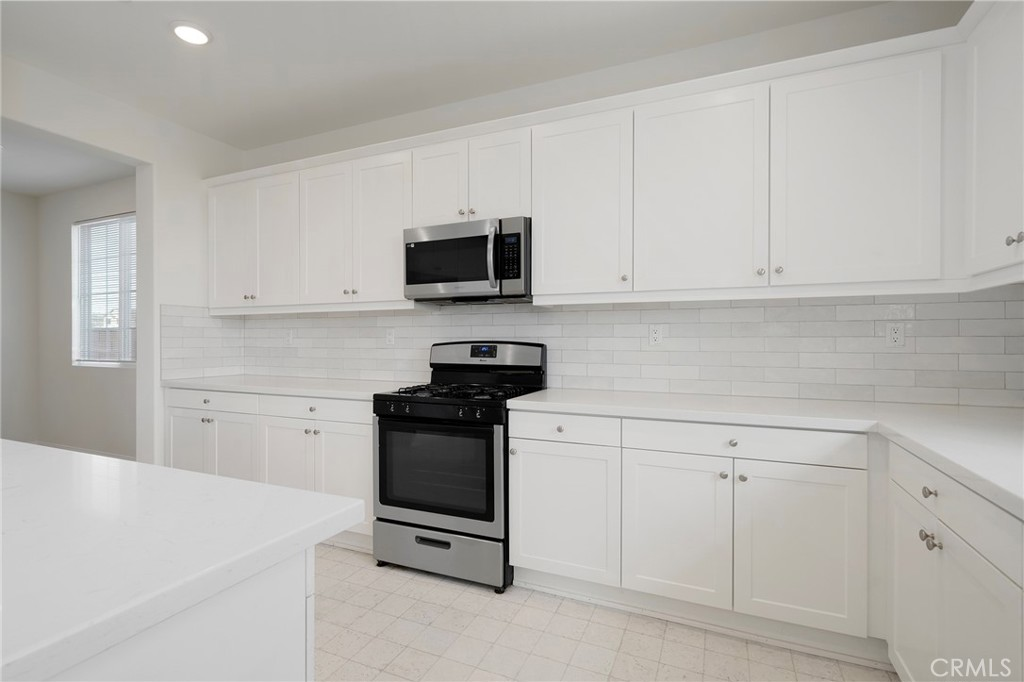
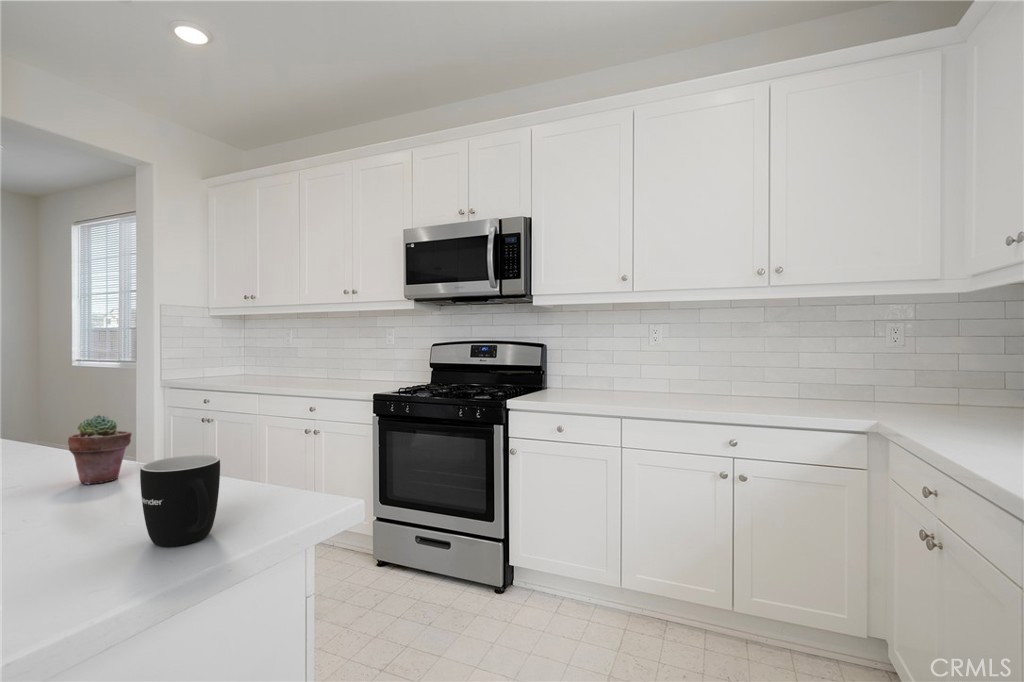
+ mug [139,454,221,548]
+ potted succulent [67,414,133,486]
